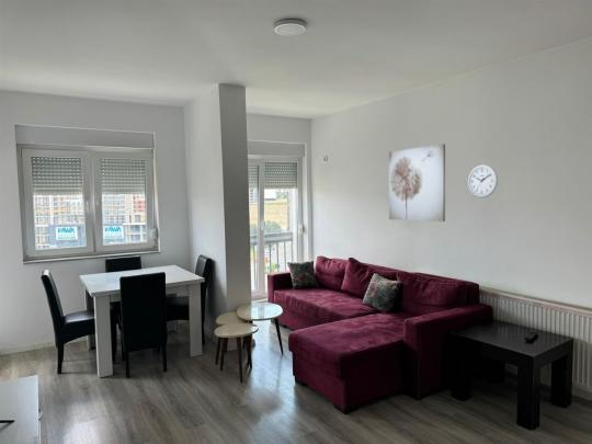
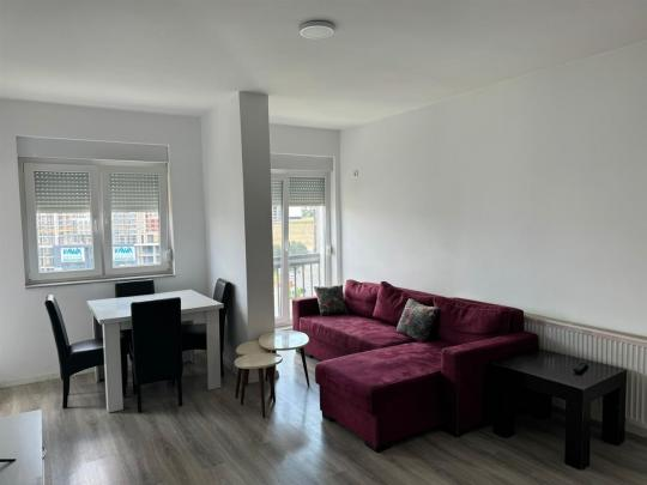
- wall clock [467,163,499,198]
- wall art [388,143,446,223]
